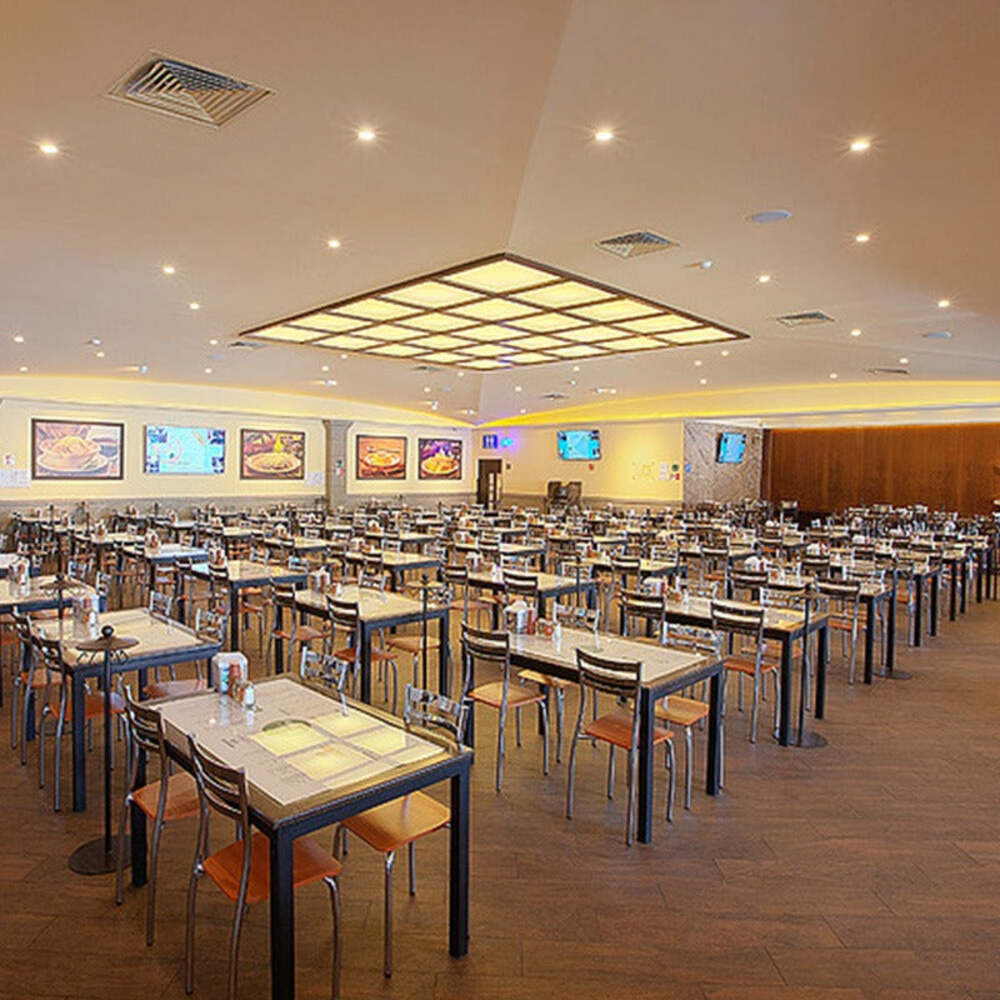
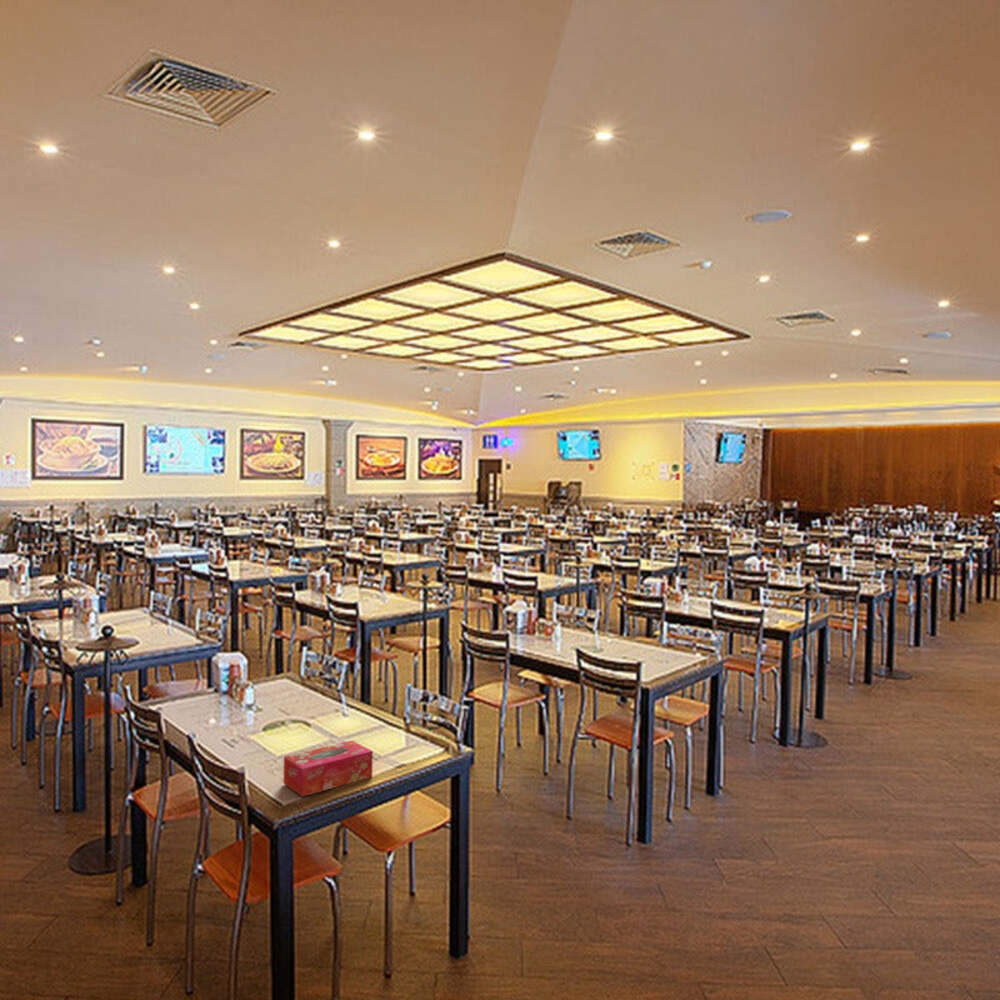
+ tissue box [283,739,374,798]
